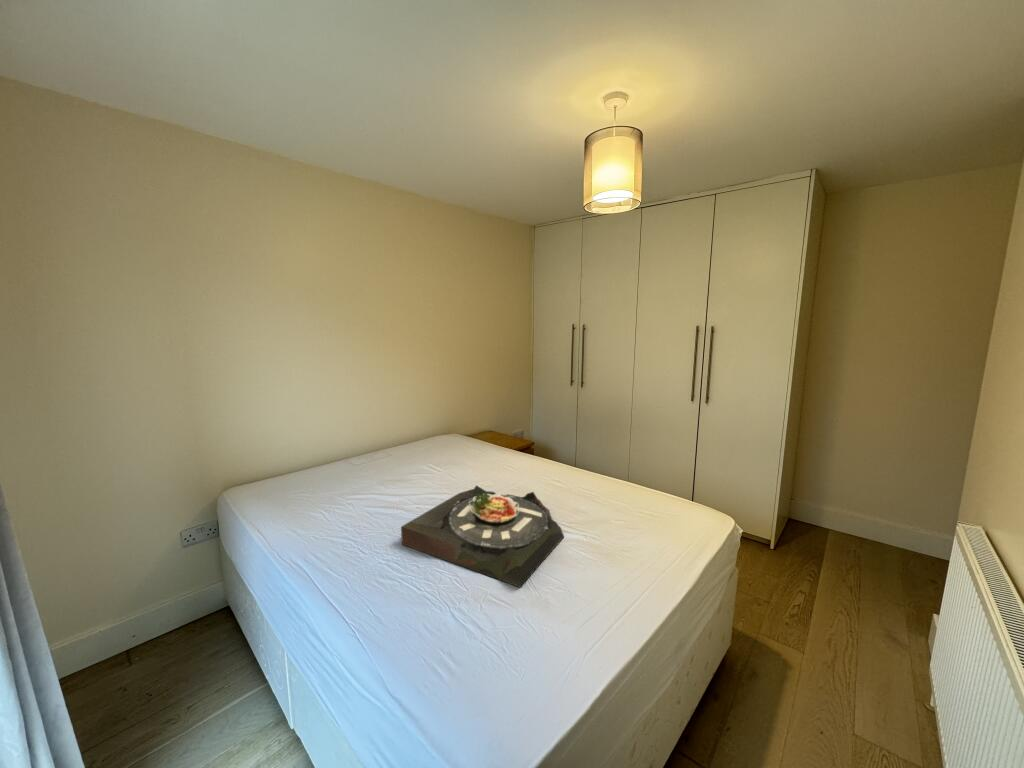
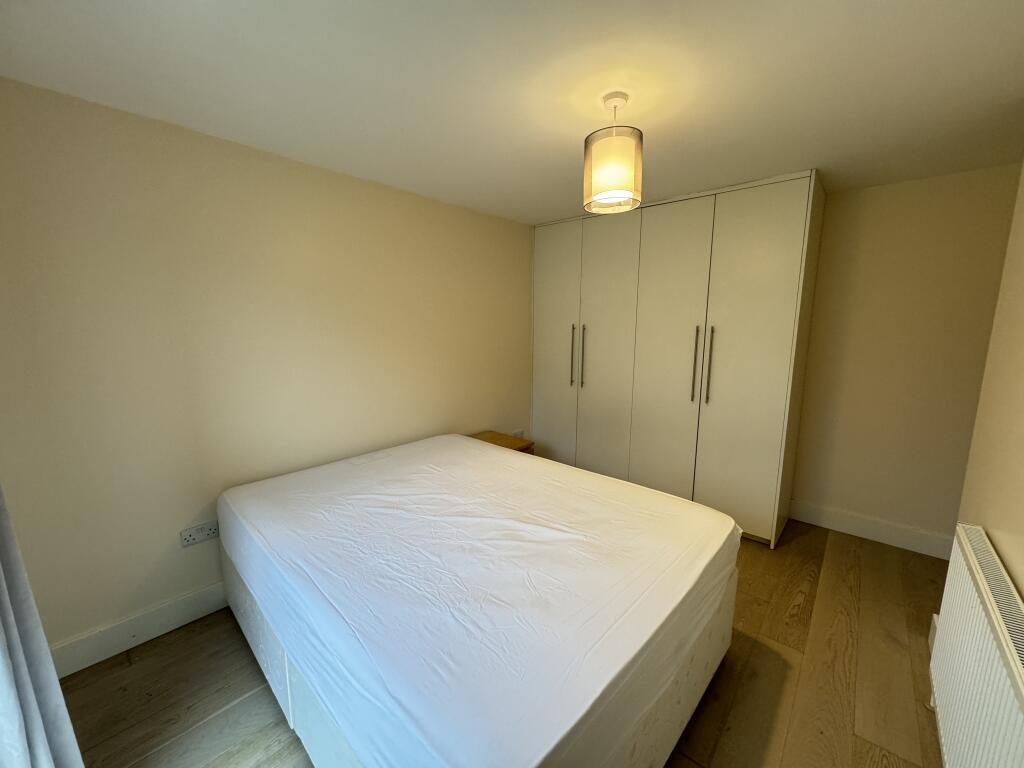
- serving tray [400,484,565,588]
